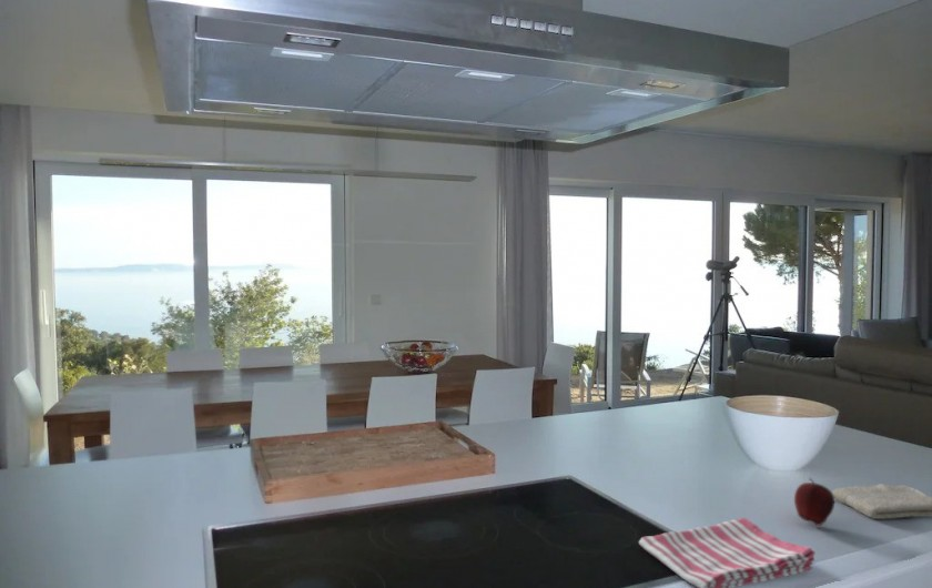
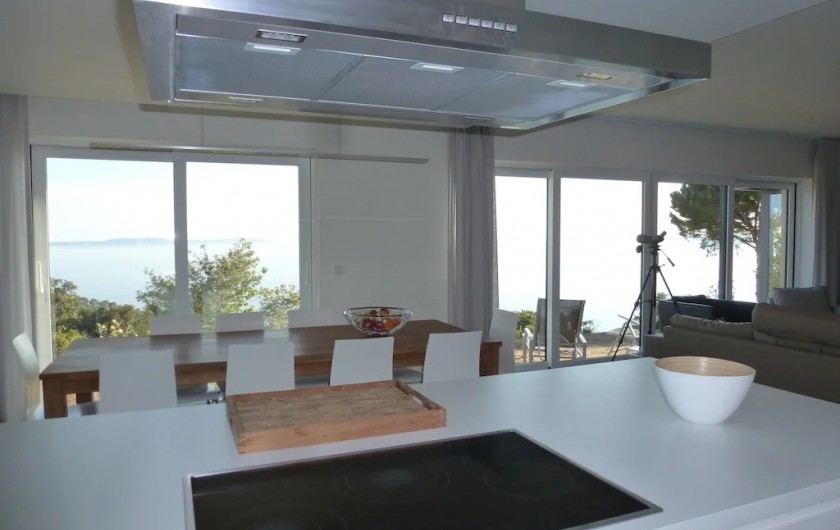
- washcloth [831,483,932,520]
- apple [793,477,835,527]
- dish towel [638,517,816,588]
